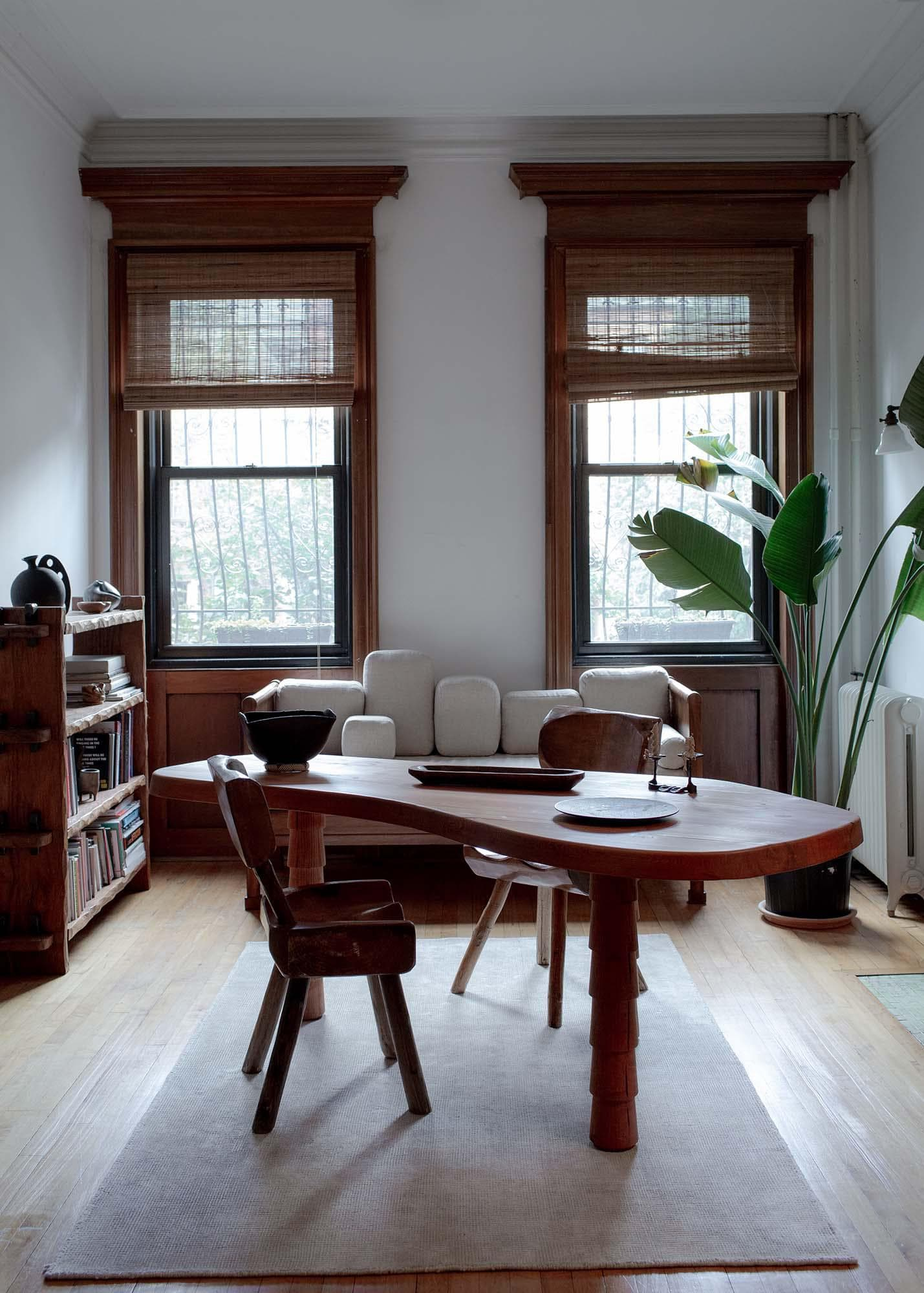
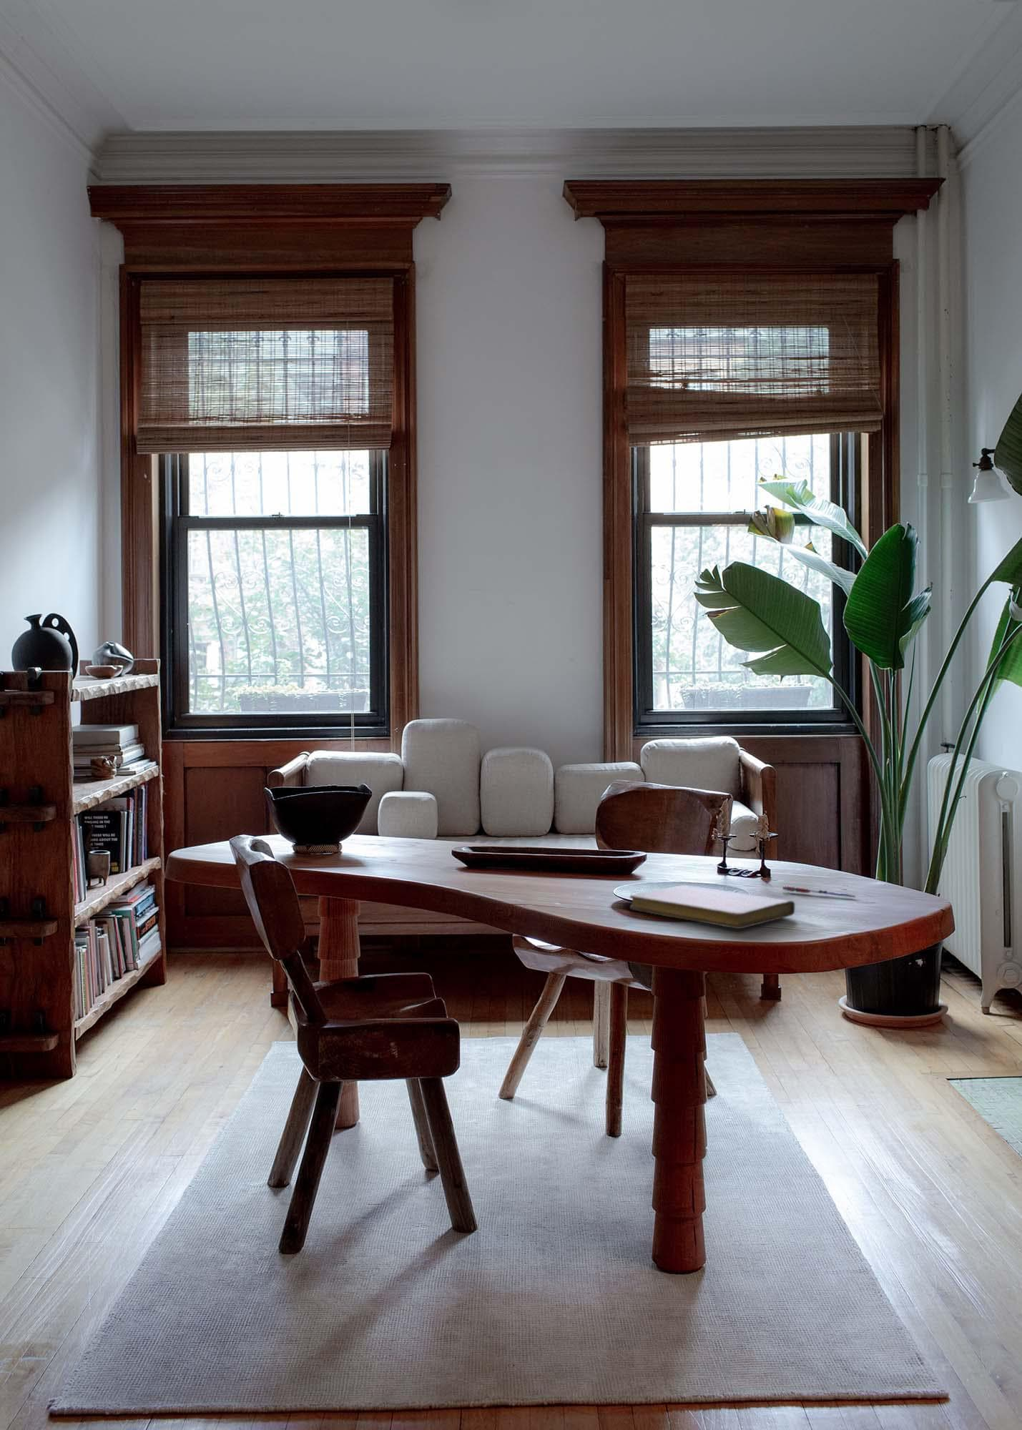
+ pen [782,885,856,898]
+ notebook [629,885,796,929]
